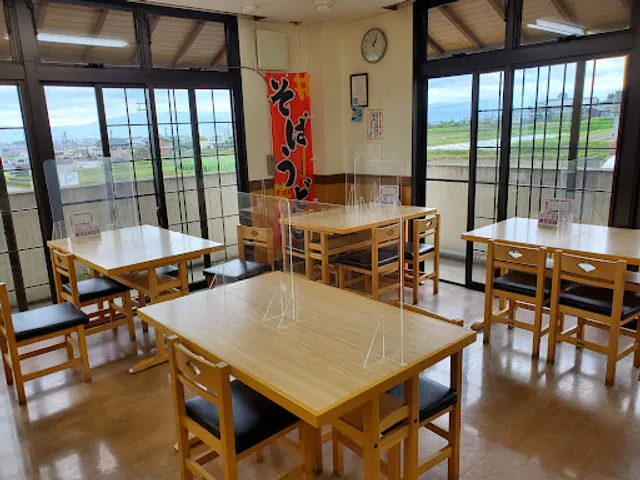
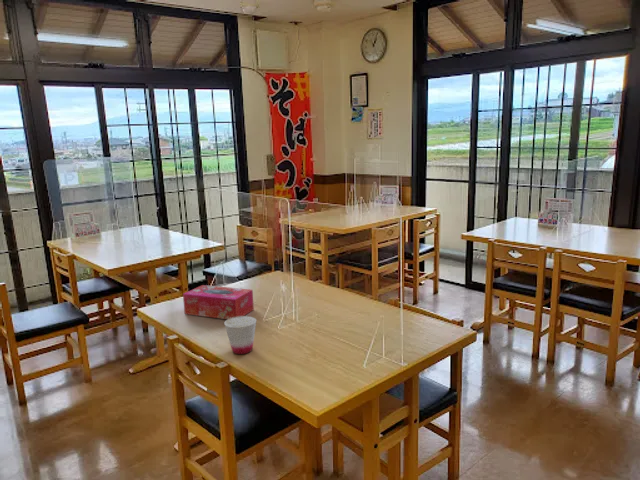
+ tissue box [182,284,255,320]
+ cup [223,315,257,355]
